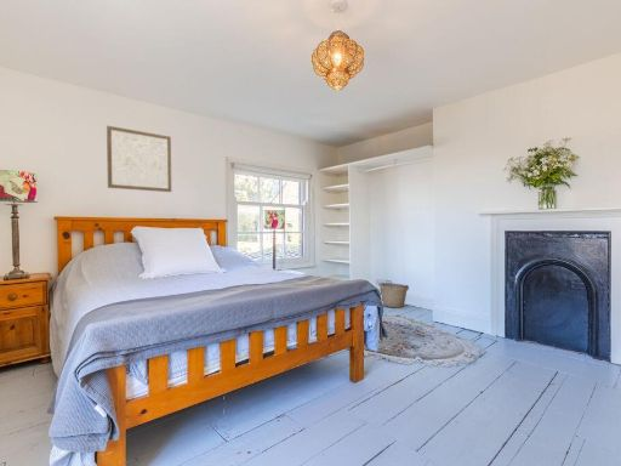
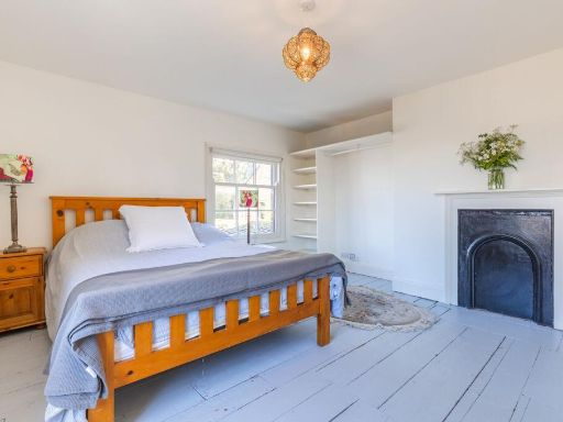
- wall art [106,125,172,193]
- basket [377,282,410,308]
